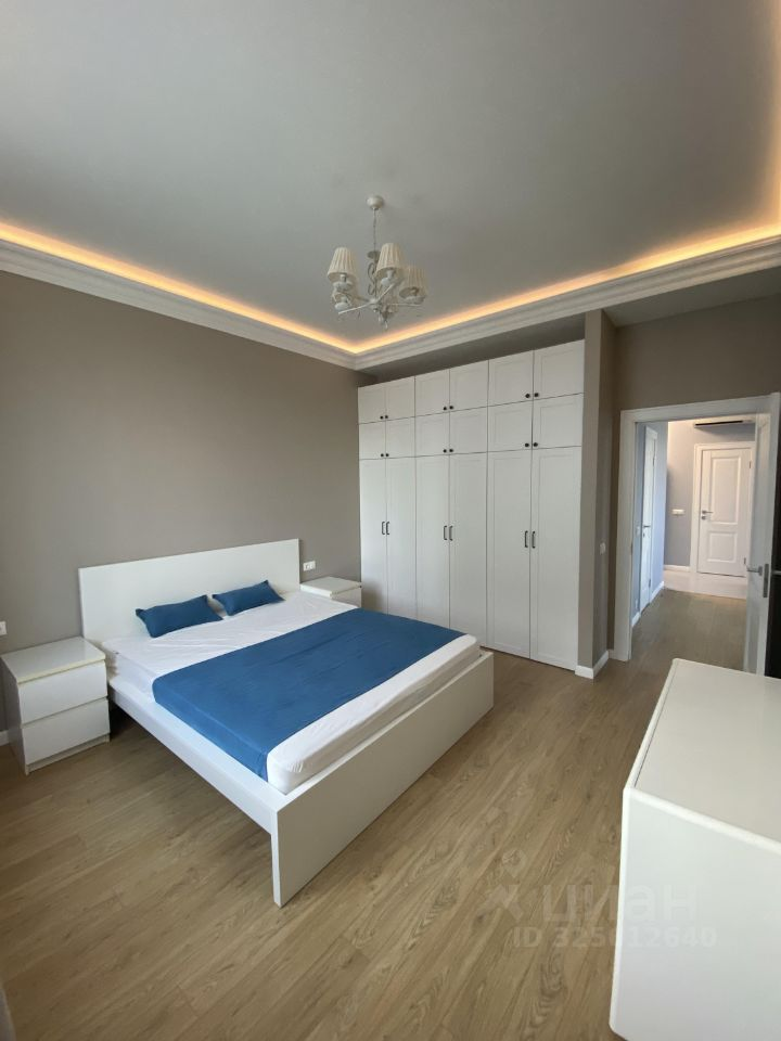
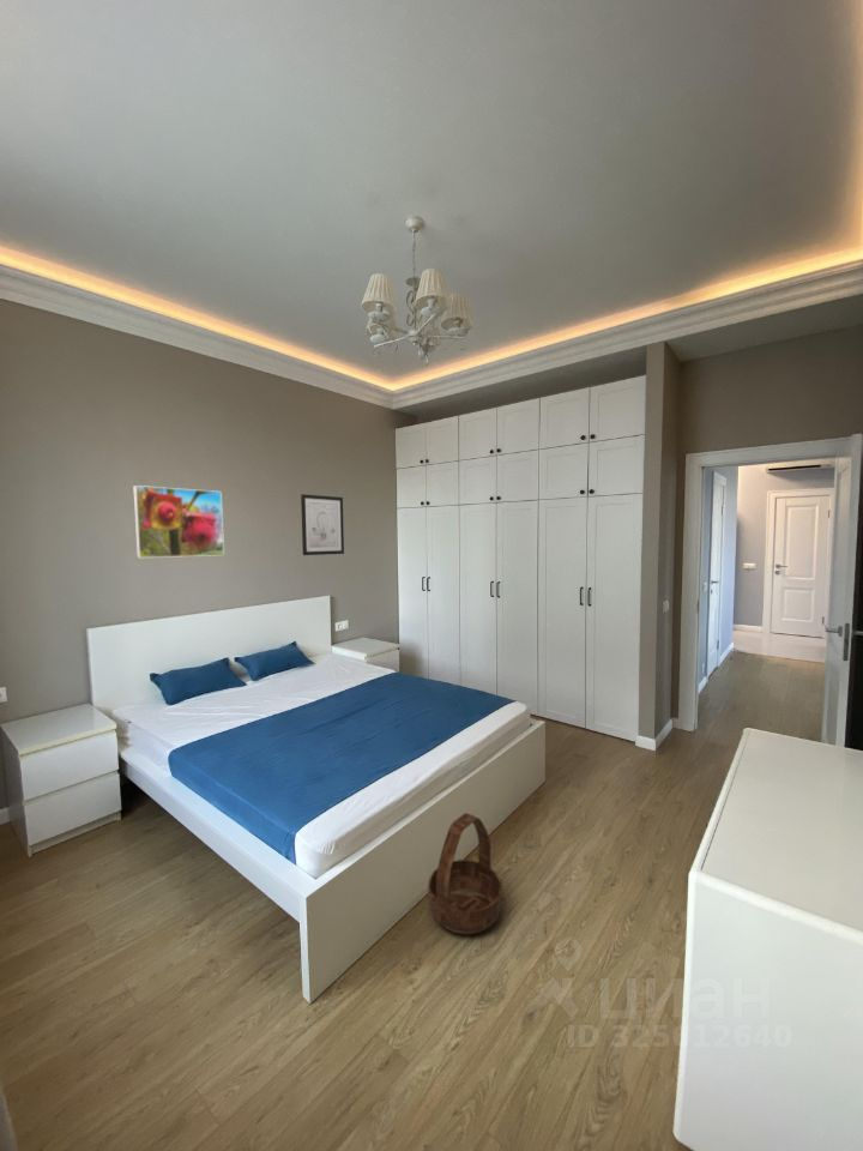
+ basket [427,812,503,935]
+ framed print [132,484,225,559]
+ wall art [300,493,345,556]
